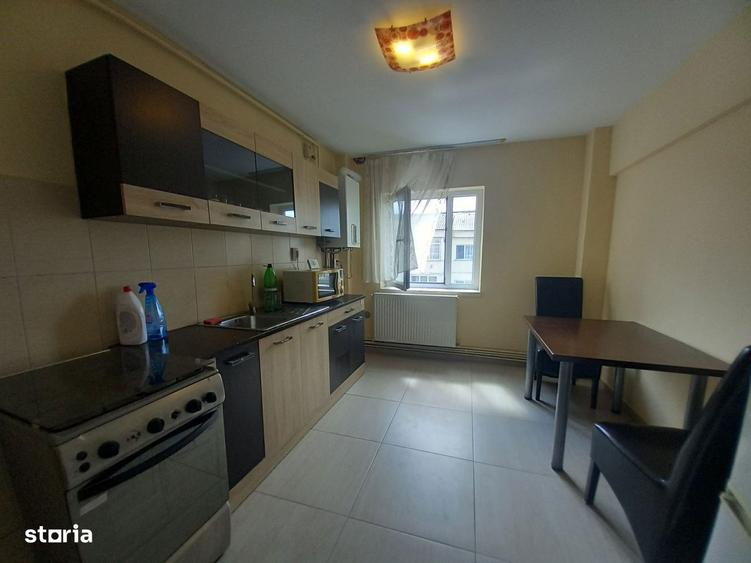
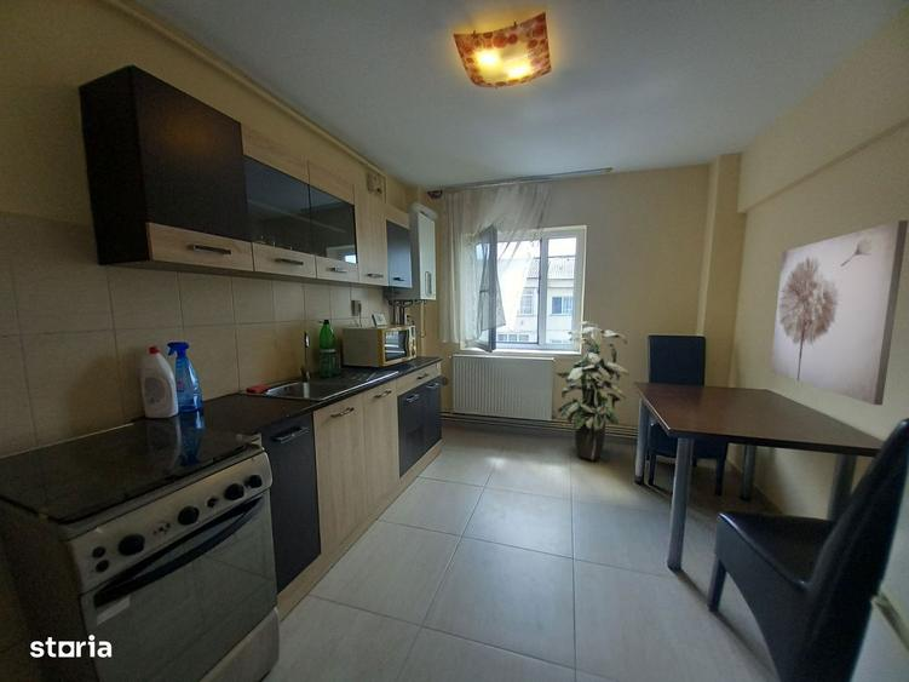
+ indoor plant [554,321,631,462]
+ wall art [770,219,909,407]
